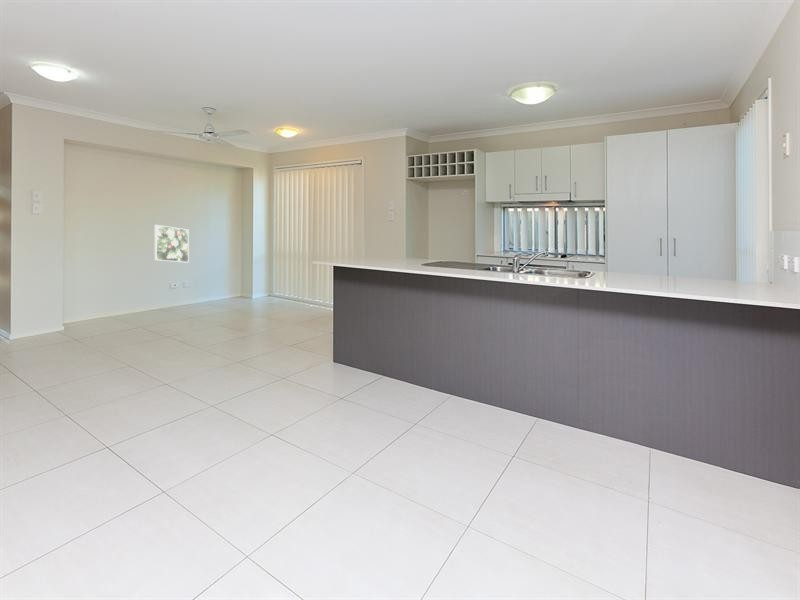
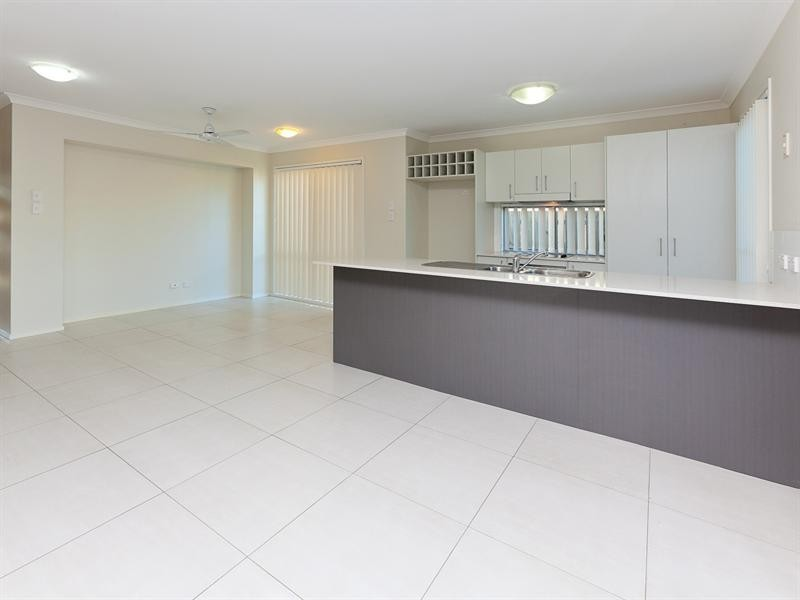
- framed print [154,224,190,264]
